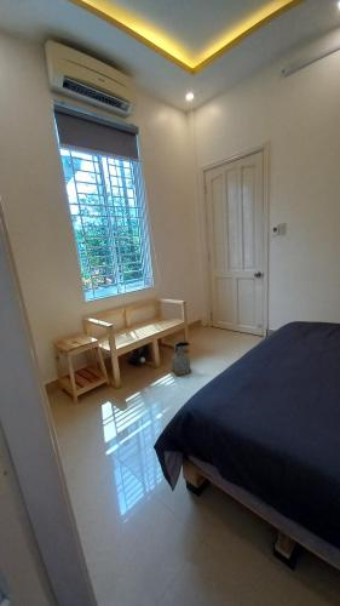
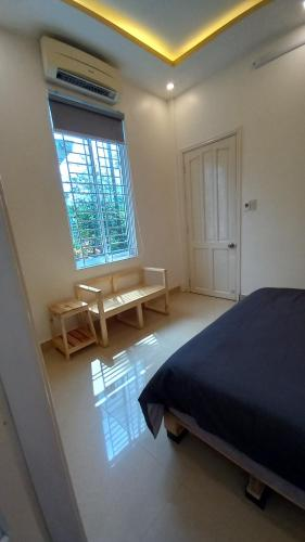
- boots [126,343,152,365]
- bag [171,339,192,377]
